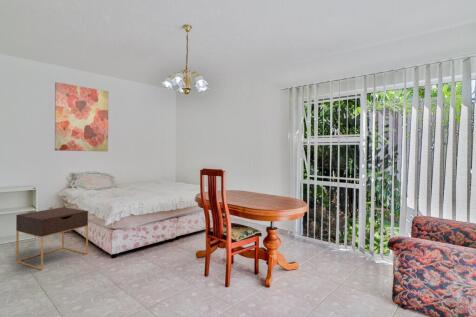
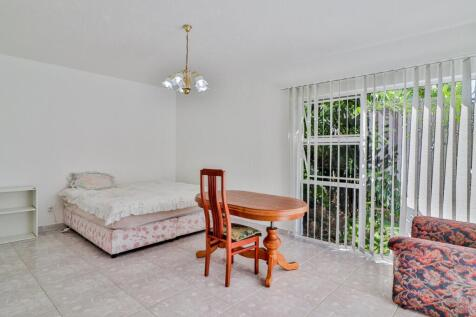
- wall art [54,81,109,152]
- nightstand [15,206,89,271]
